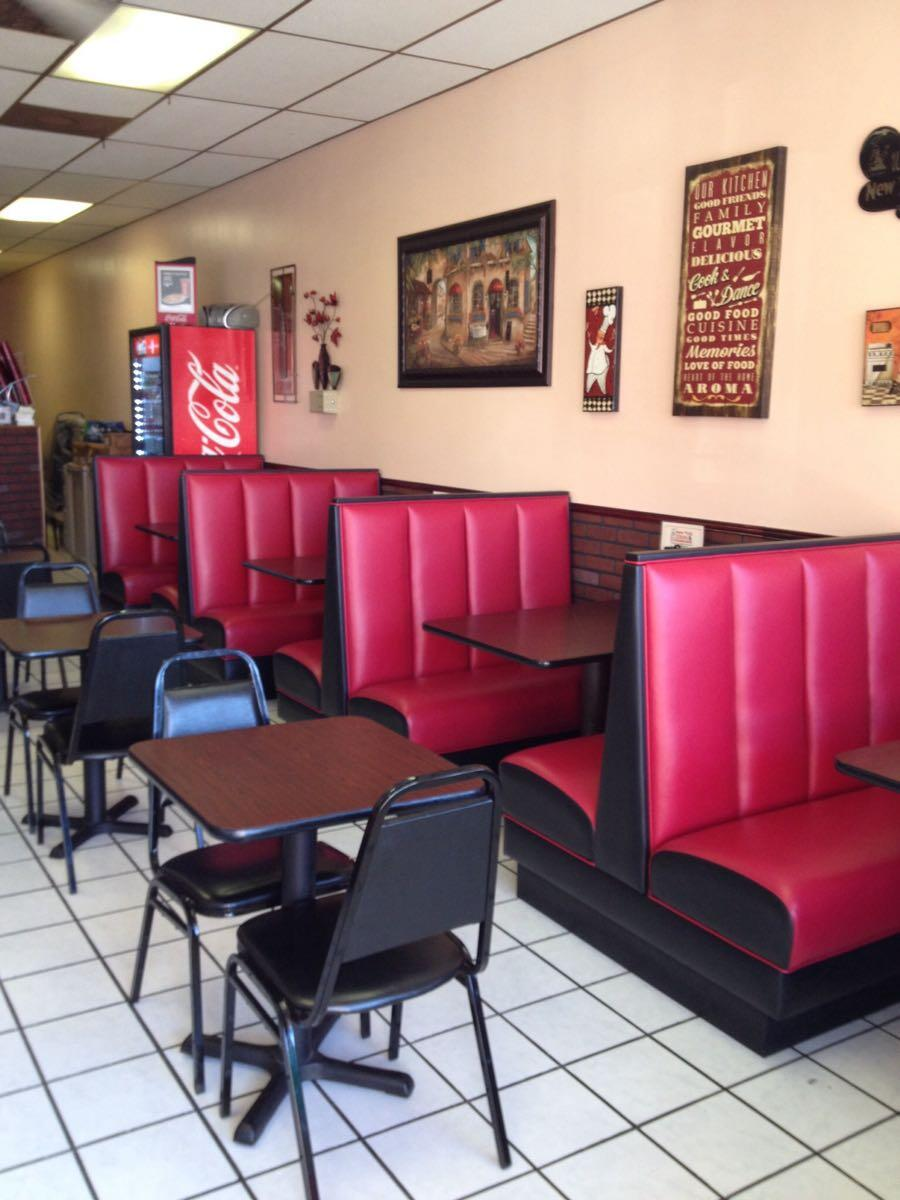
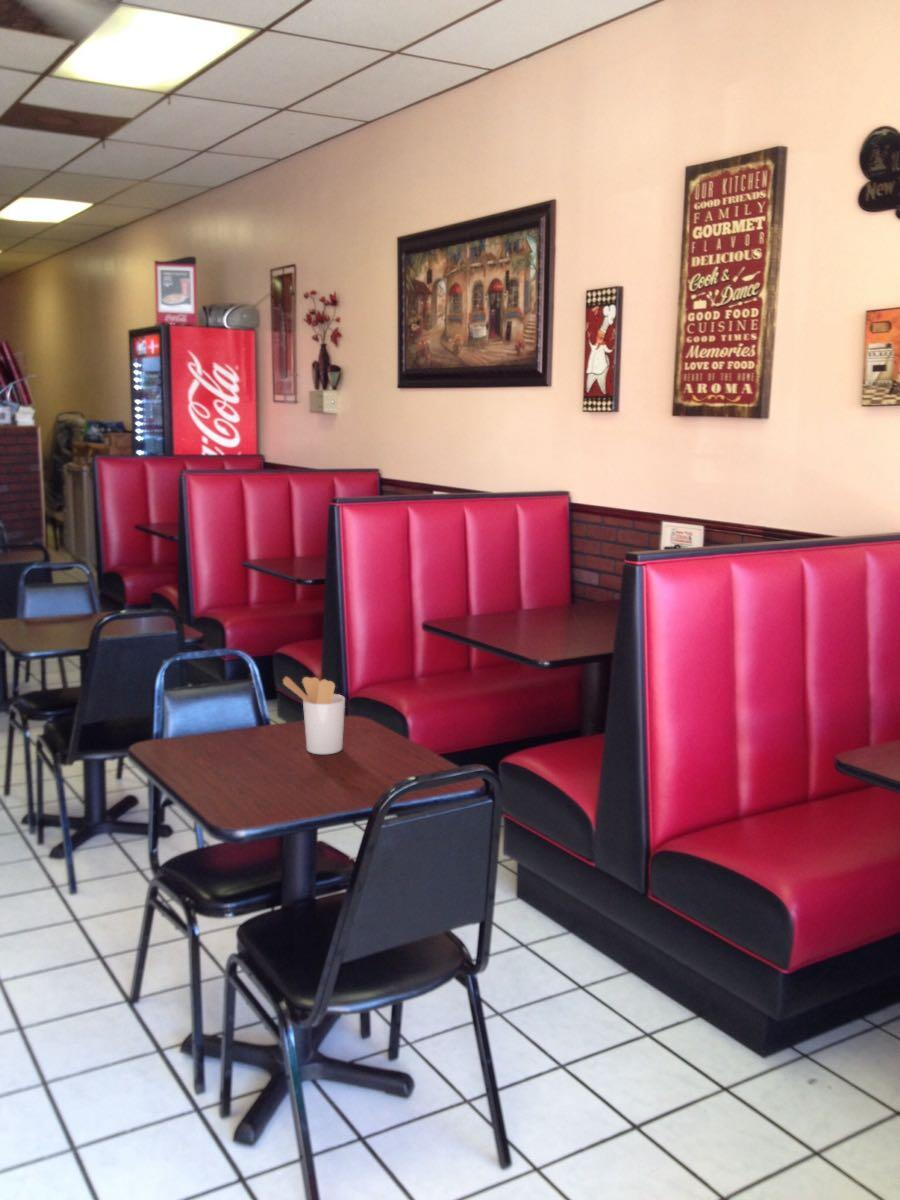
+ utensil holder [282,676,346,755]
